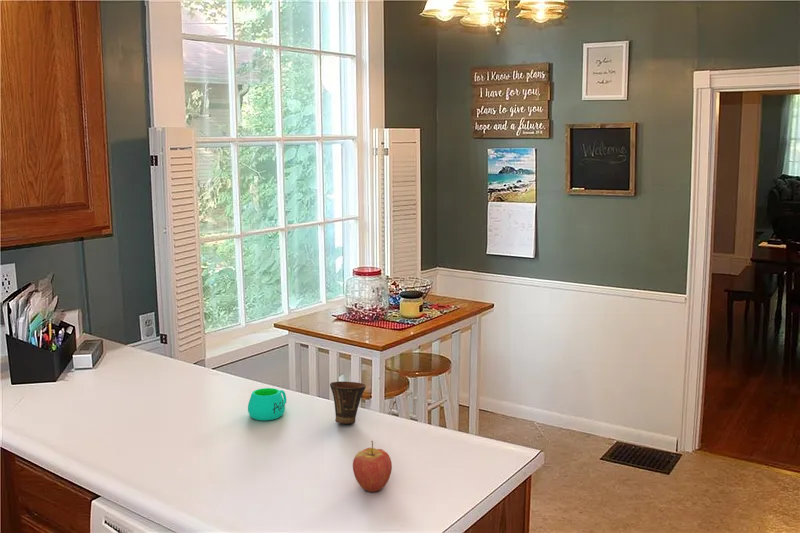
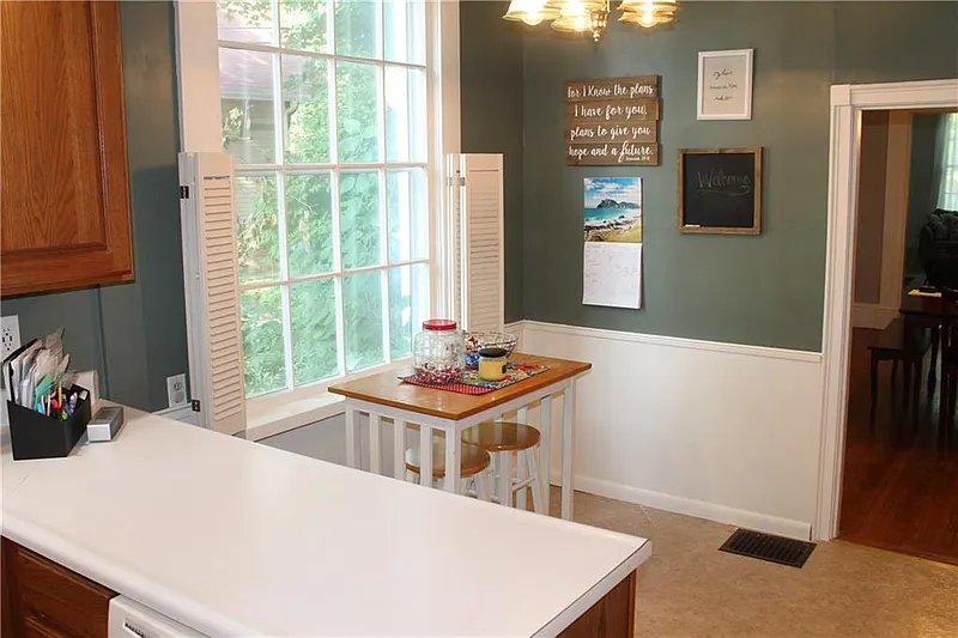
- mug [247,387,287,422]
- cup [329,380,367,425]
- fruit [352,440,393,493]
